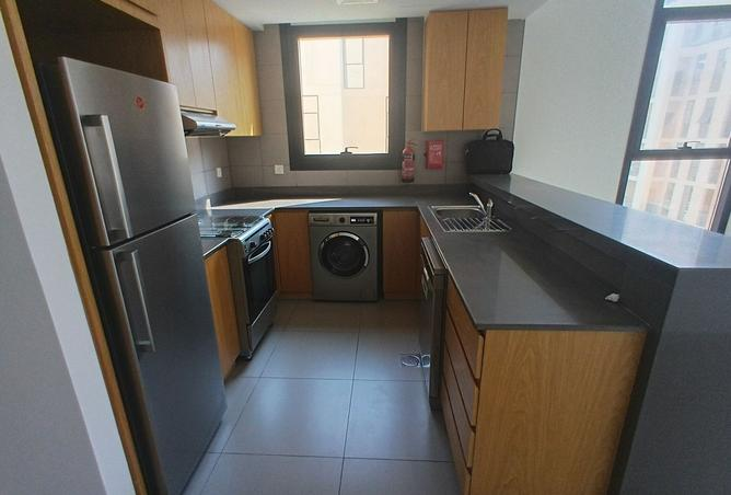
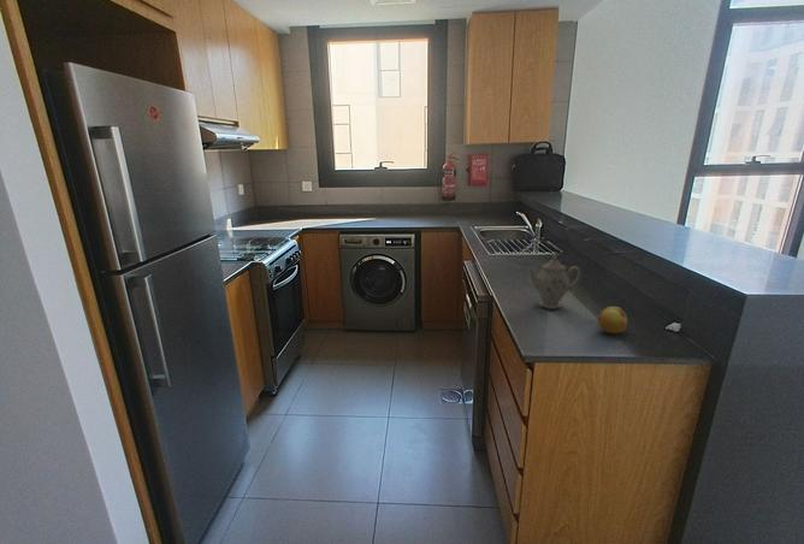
+ chinaware [525,253,583,311]
+ fruit [597,306,628,335]
